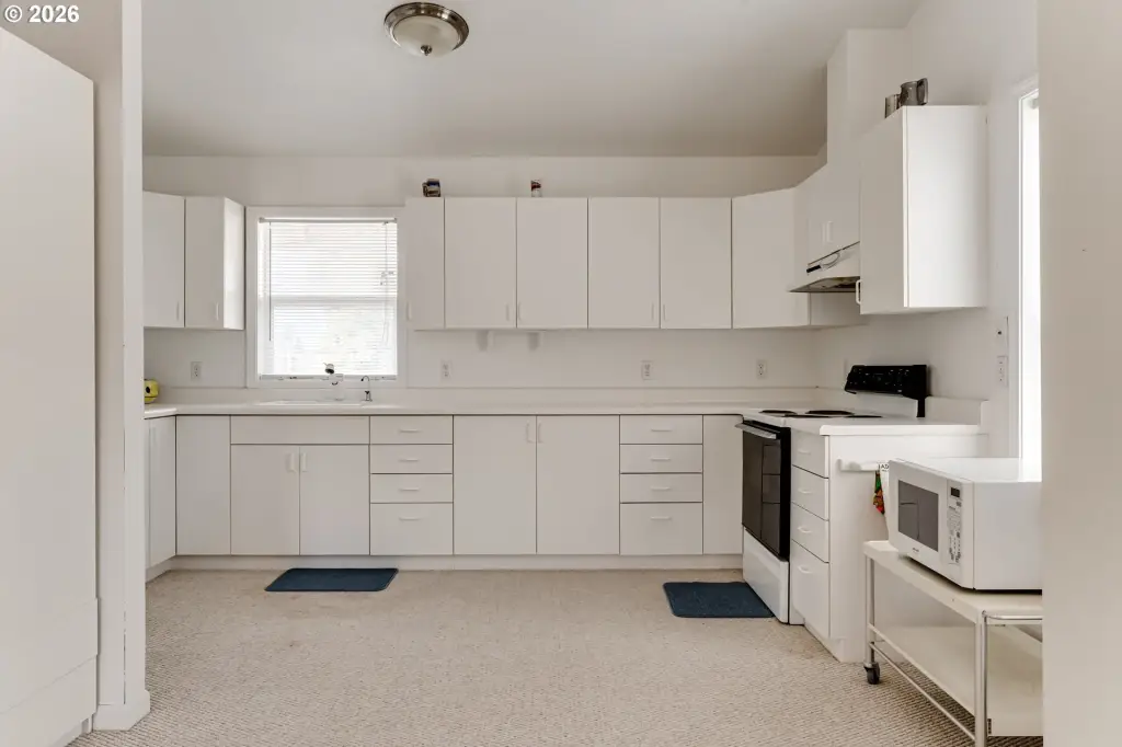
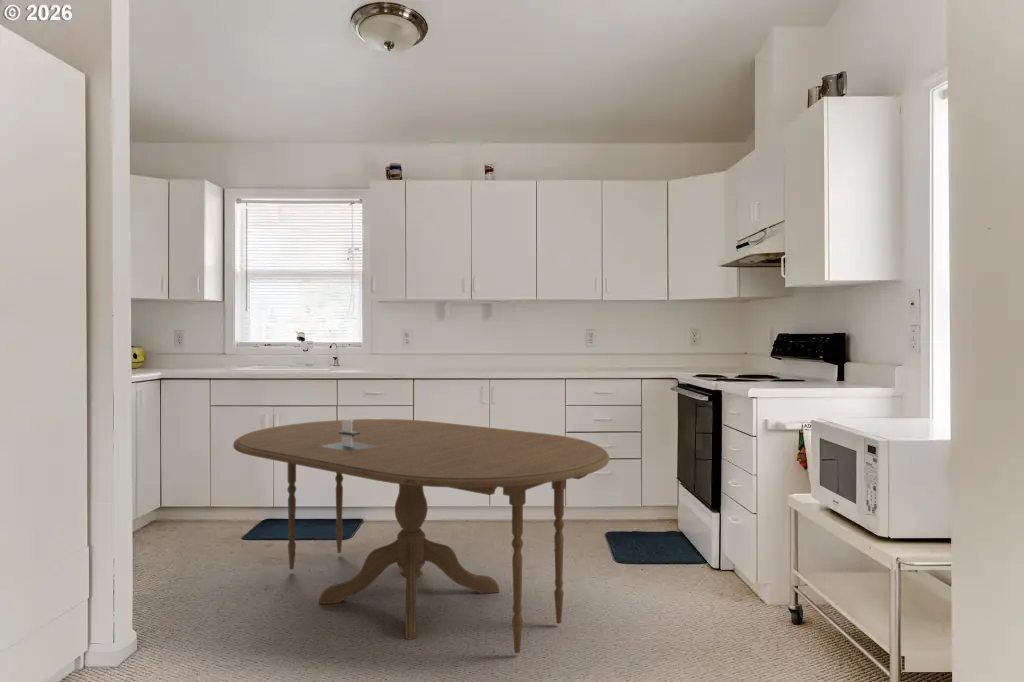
+ dining table [232,418,610,654]
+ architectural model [321,418,376,451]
